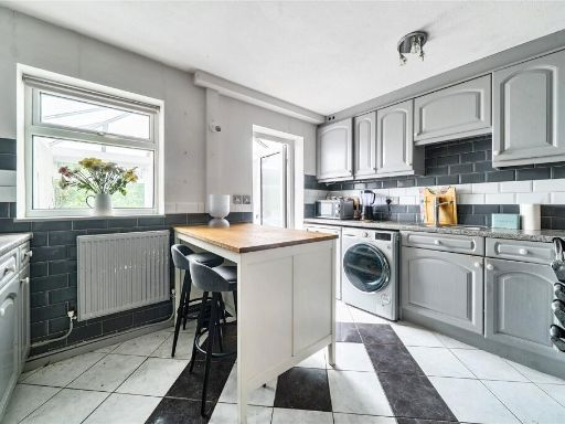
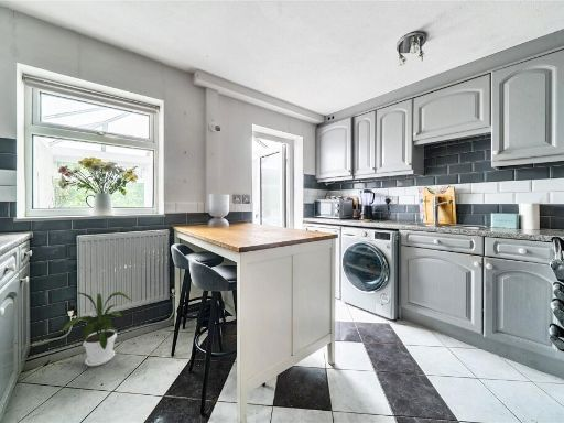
+ house plant [59,291,132,367]
